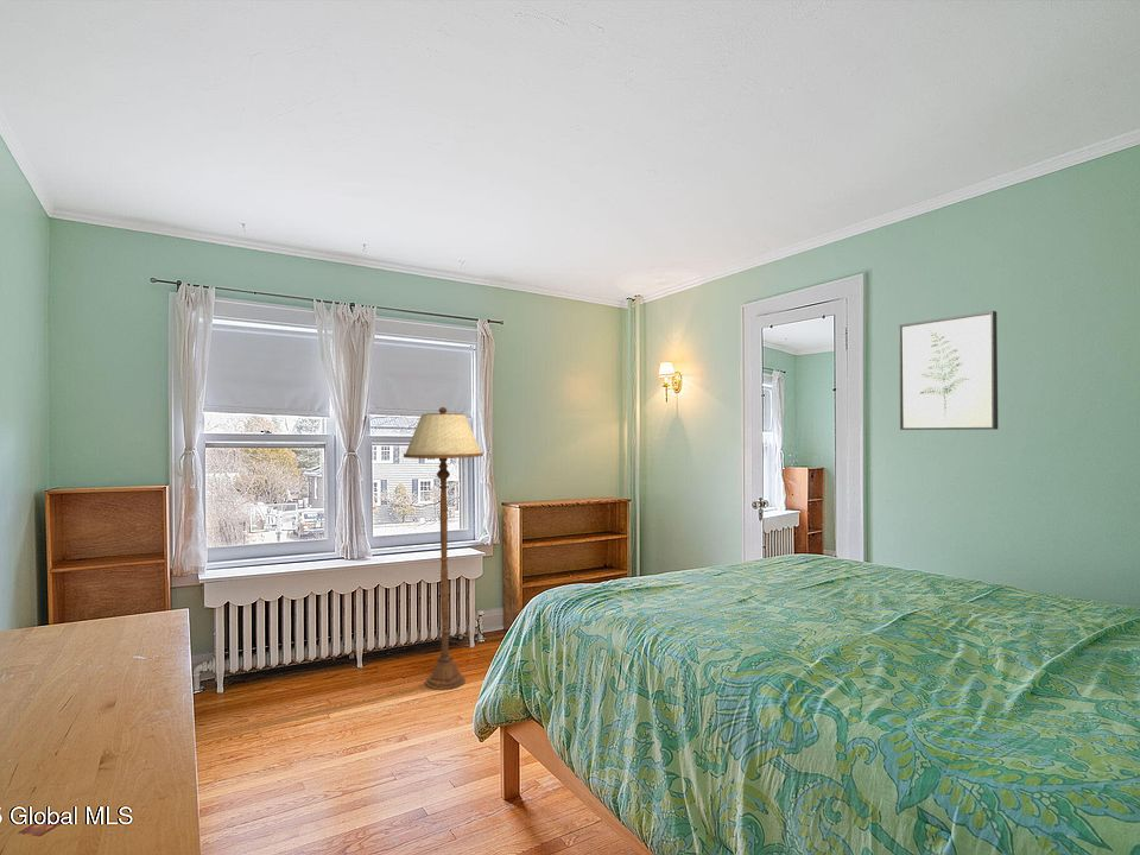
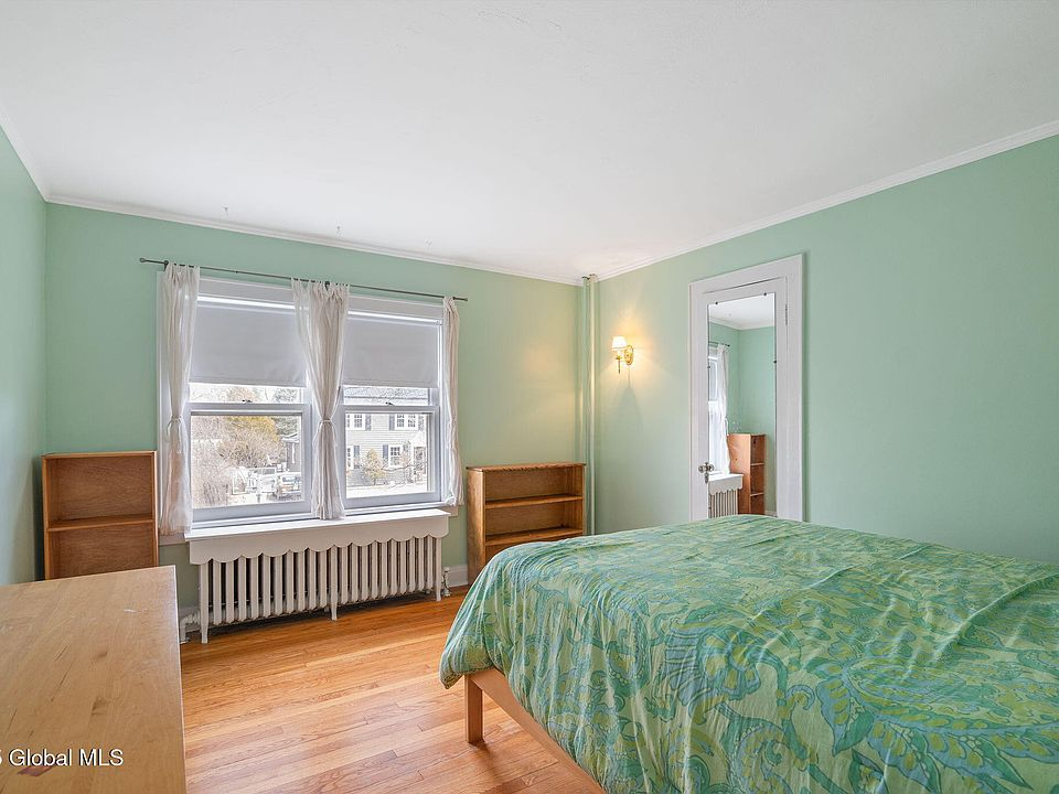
- wall art [898,310,999,431]
- floor lamp [403,406,484,691]
